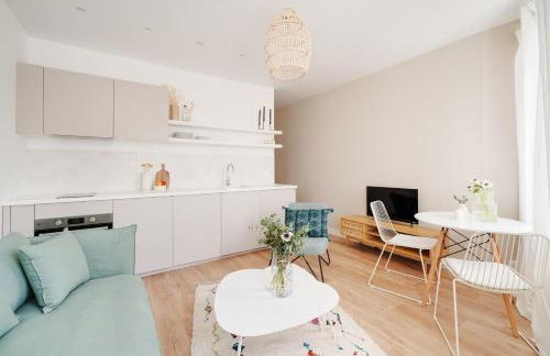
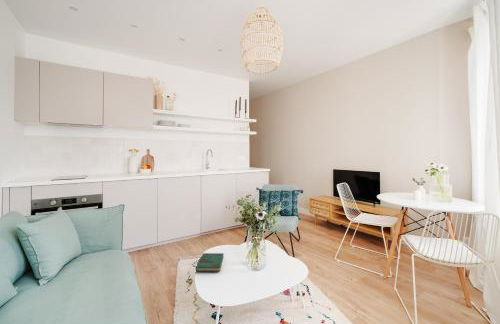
+ book [194,252,225,272]
